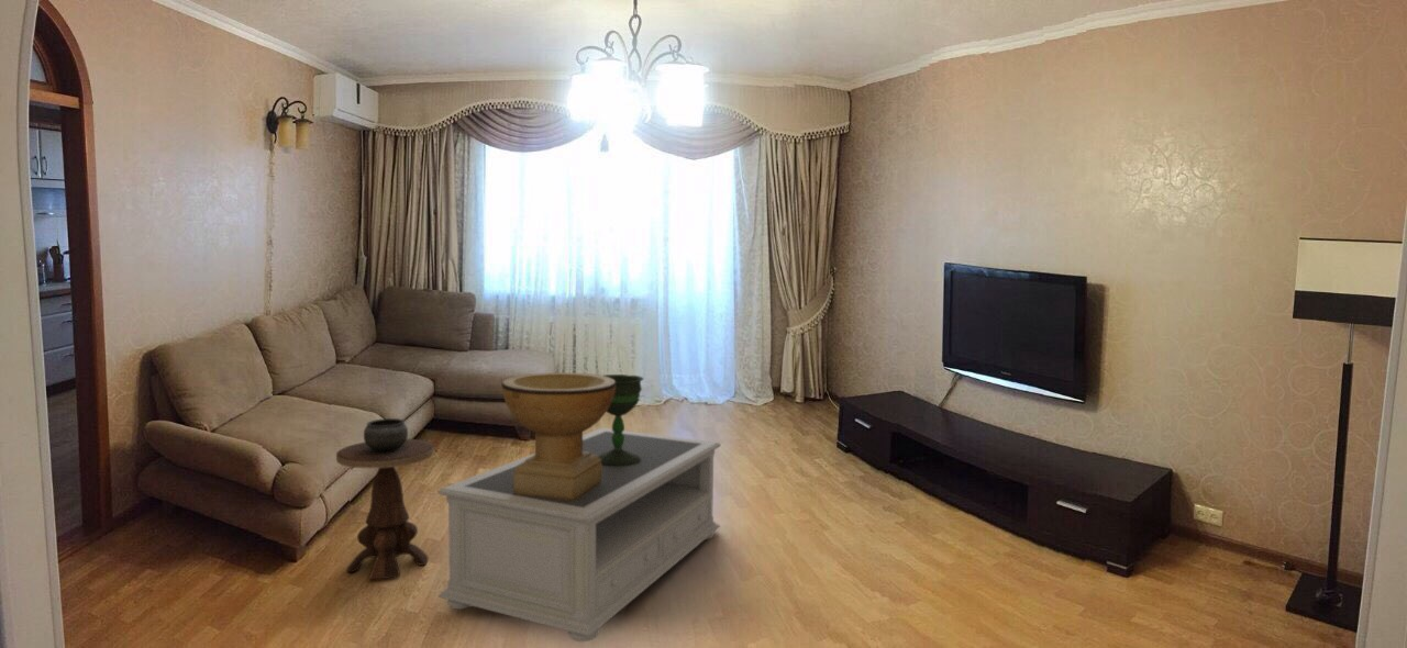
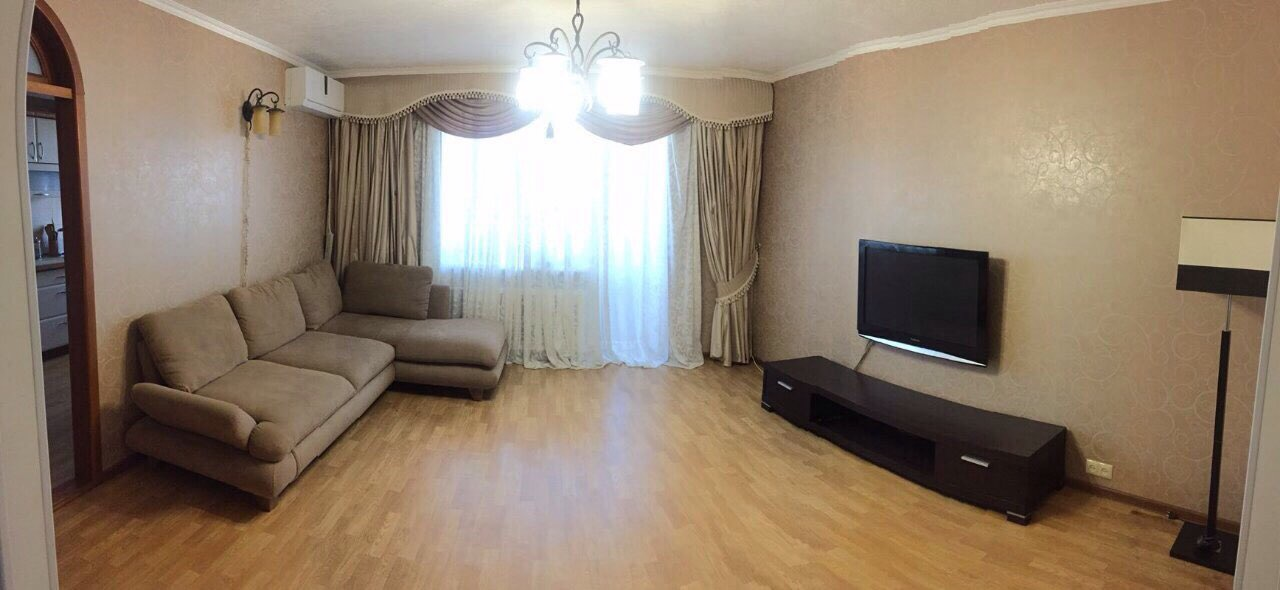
- chalice [598,373,645,466]
- coffee table [436,427,722,643]
- side table [335,417,435,580]
- decorative bowl [500,371,616,500]
